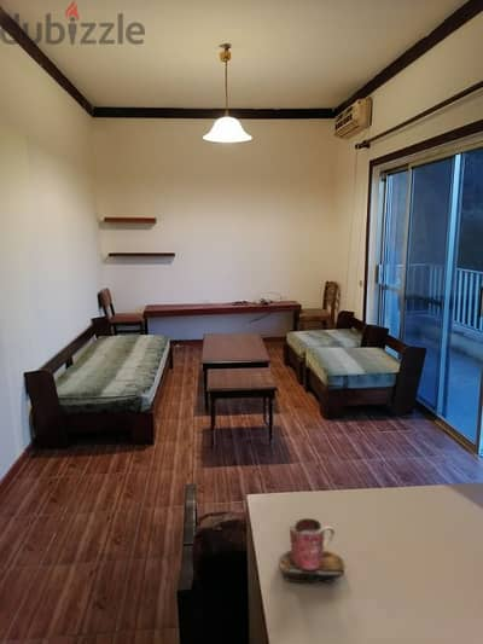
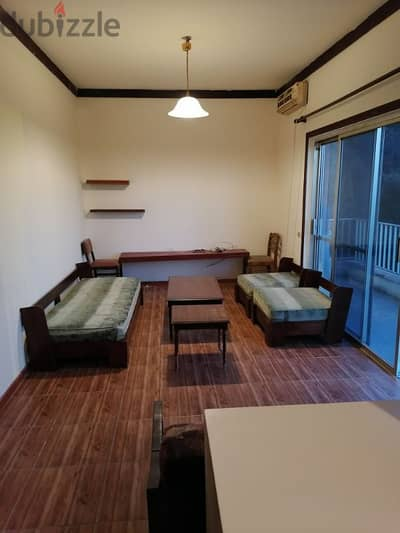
- mug [279,517,345,585]
